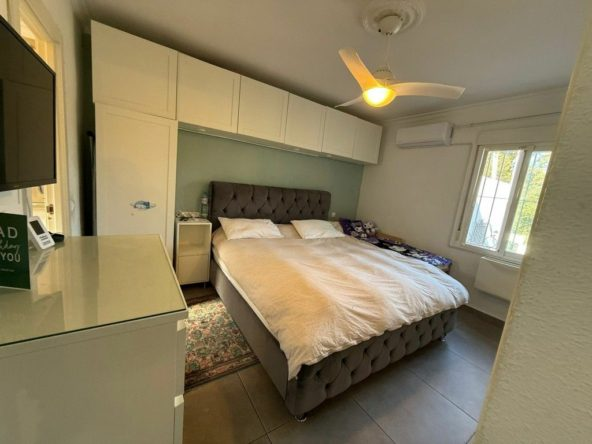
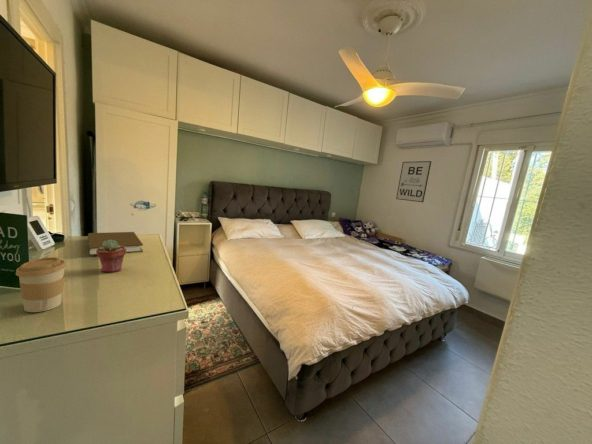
+ book [87,231,144,256]
+ wall art [395,160,432,203]
+ coffee cup [15,256,67,313]
+ potted succulent [96,240,127,273]
